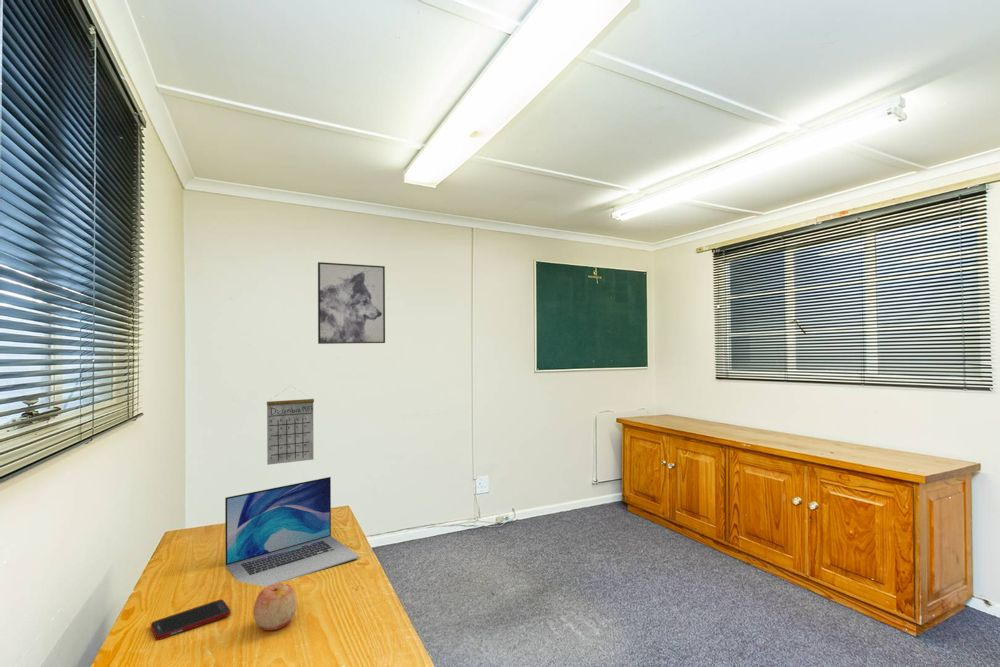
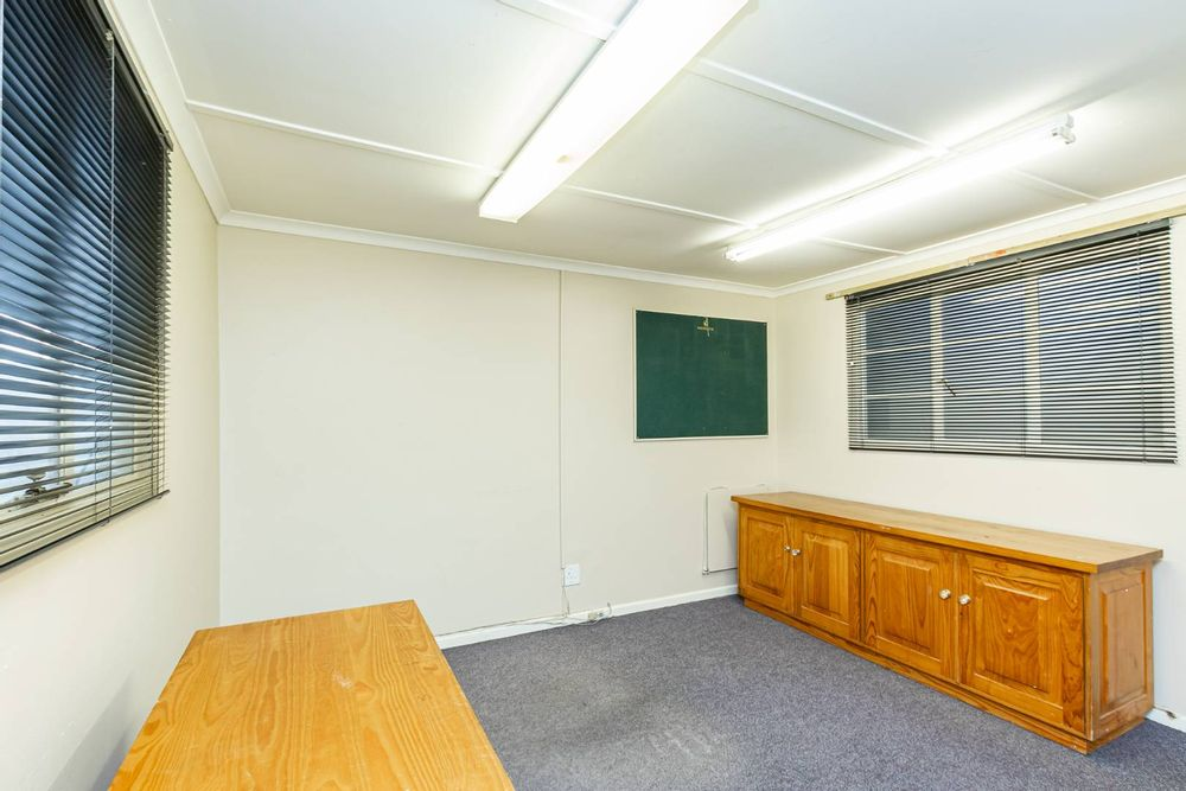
- wall art [317,261,386,345]
- laptop [224,476,360,588]
- apple [252,582,298,631]
- calendar [266,386,315,466]
- cell phone [150,599,231,641]
